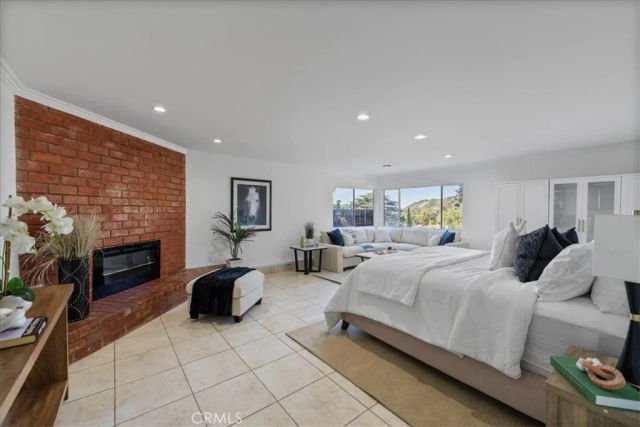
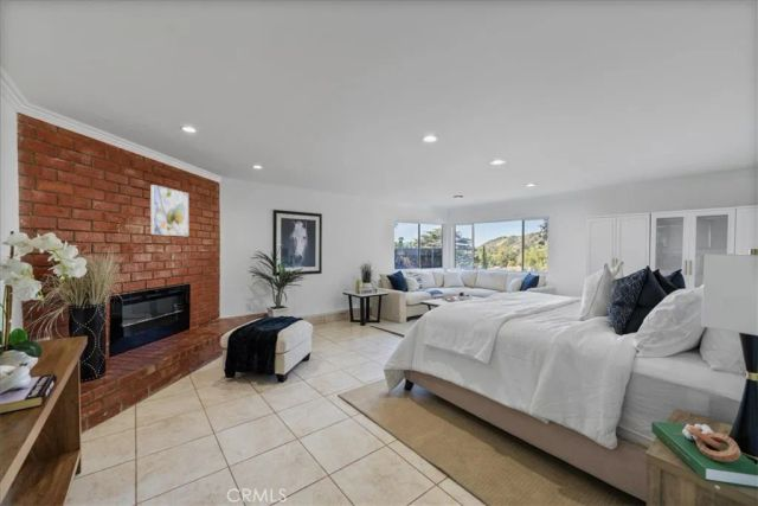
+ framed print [149,184,190,237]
